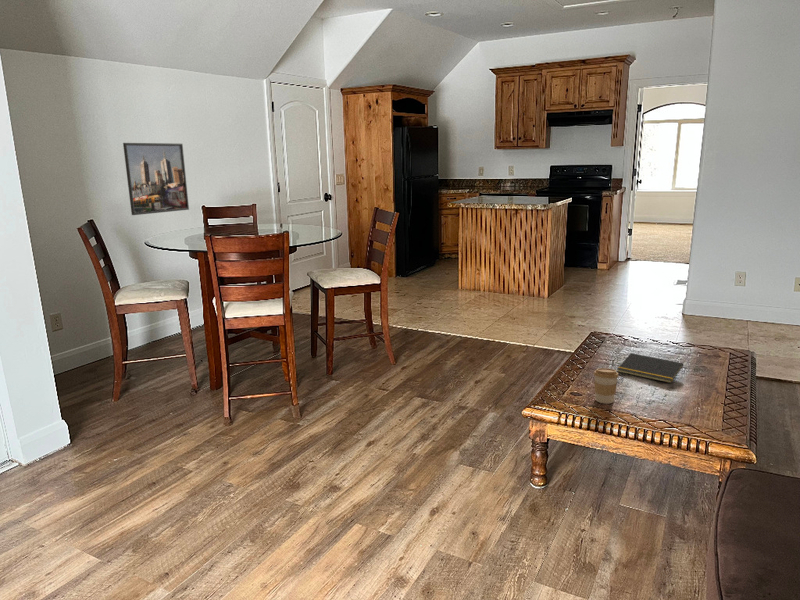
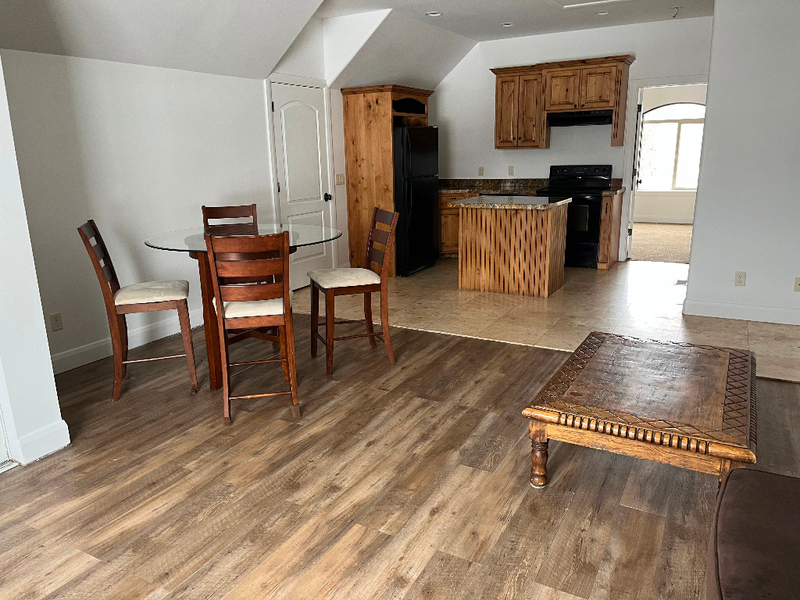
- notepad [616,352,684,384]
- coffee cup [593,367,620,405]
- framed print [122,142,190,216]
